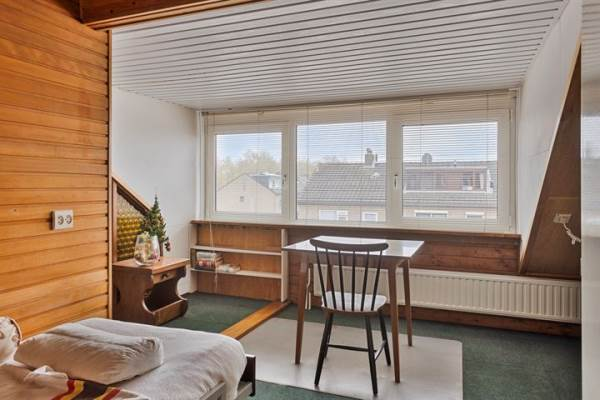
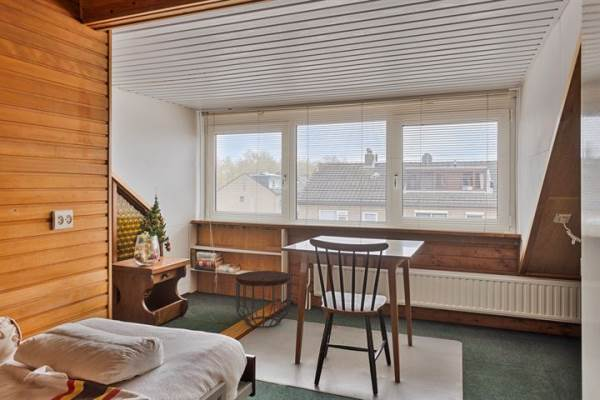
+ side table [235,270,292,328]
